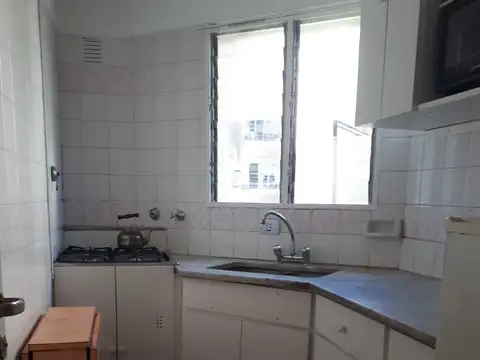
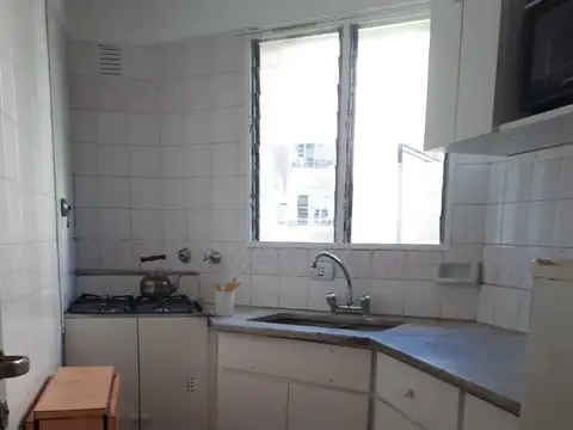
+ utensil holder [212,275,242,318]
